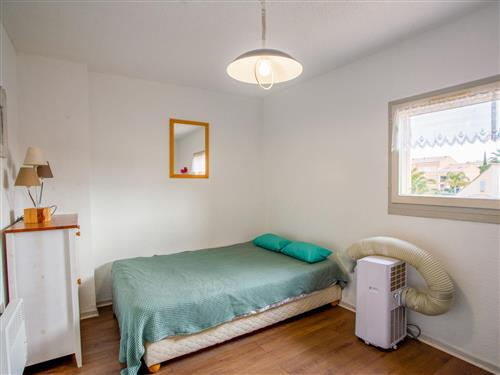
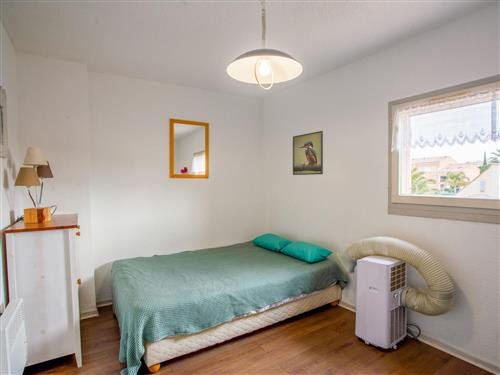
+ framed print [292,130,324,176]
